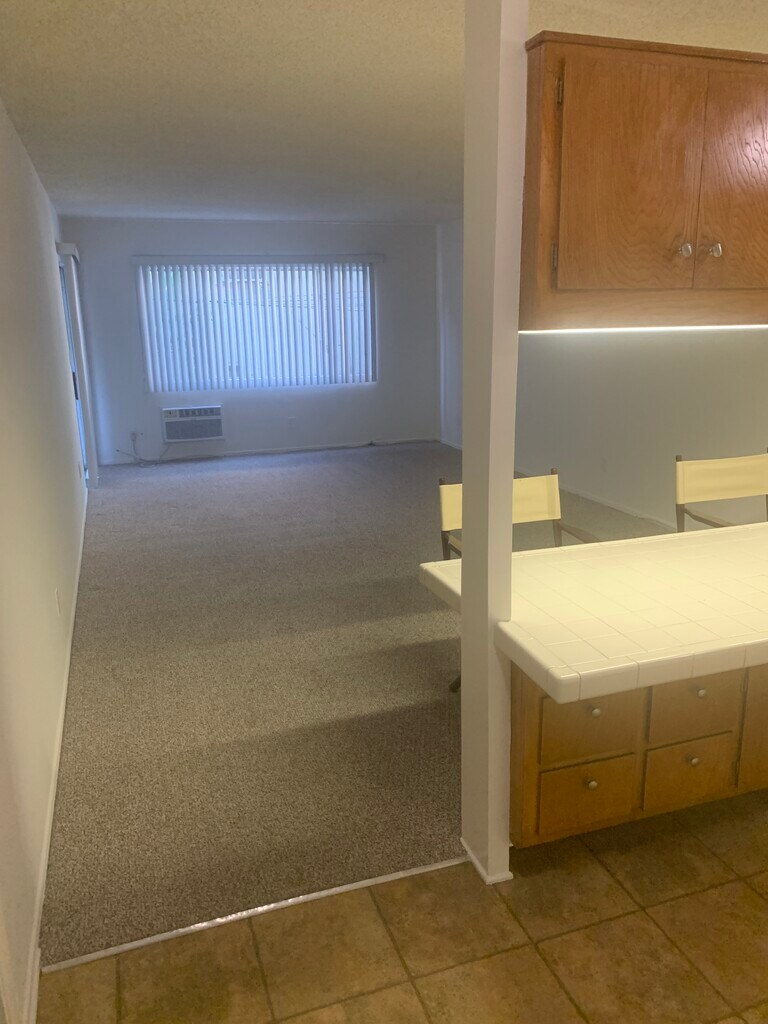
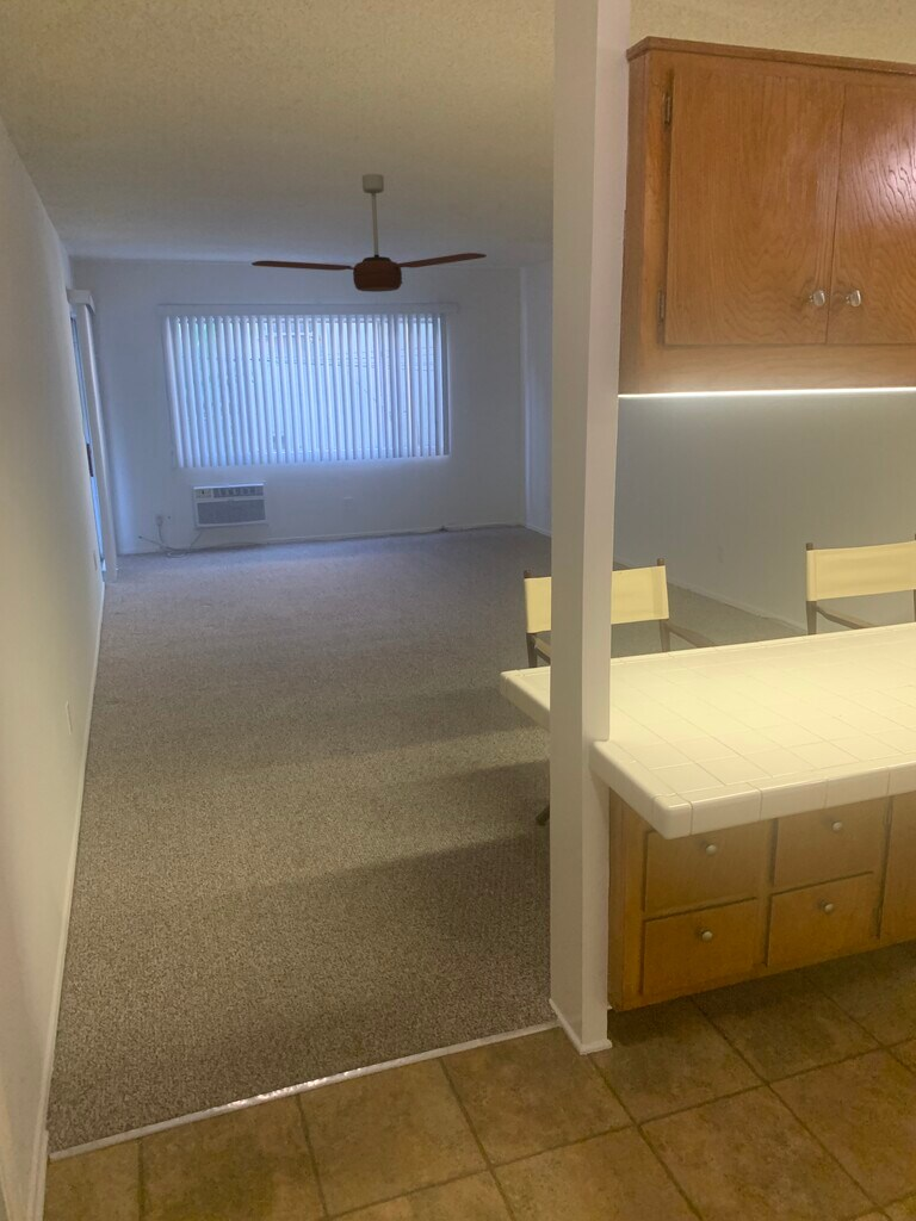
+ ceiling fan [250,173,488,293]
